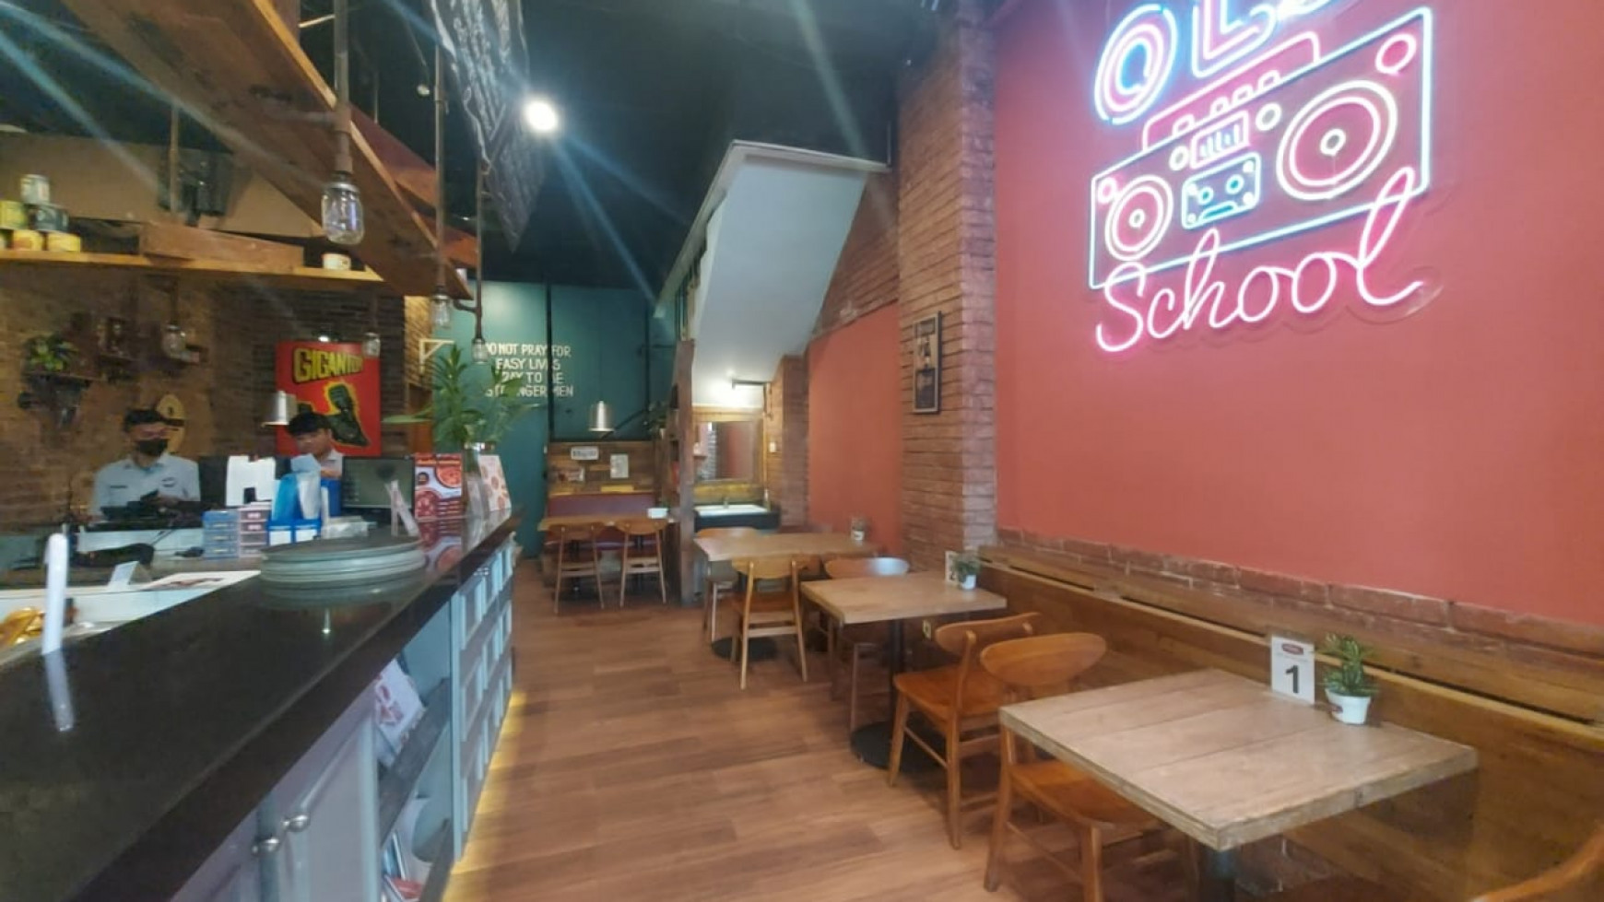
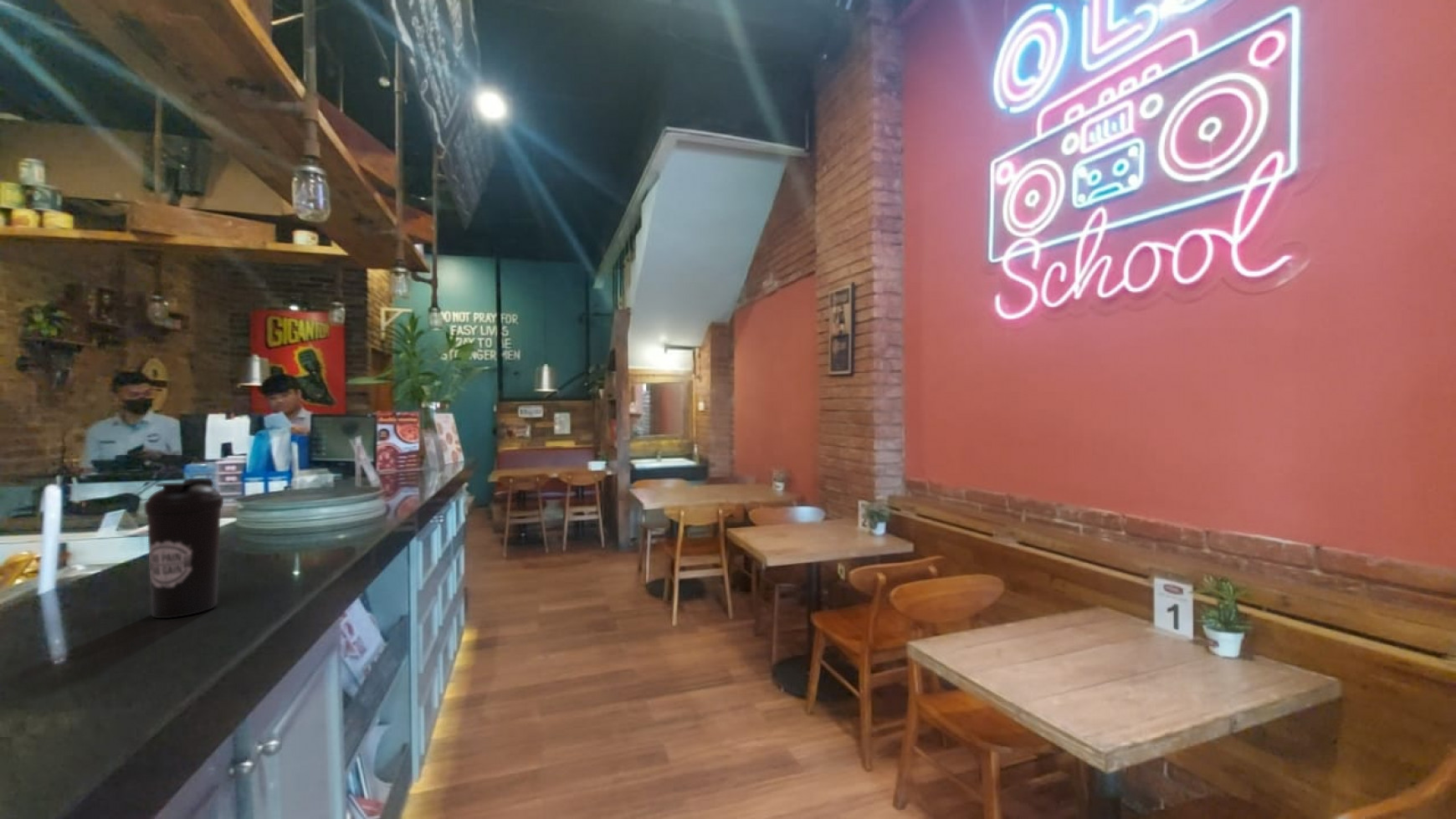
+ water bottle [144,478,224,619]
